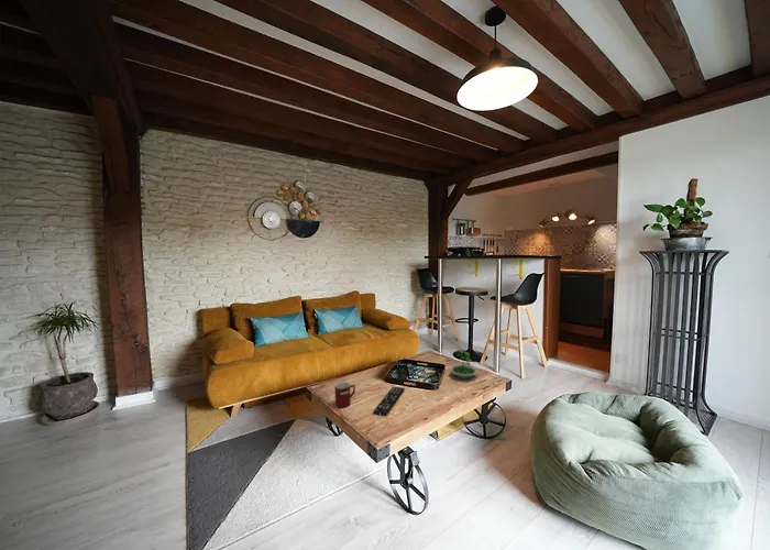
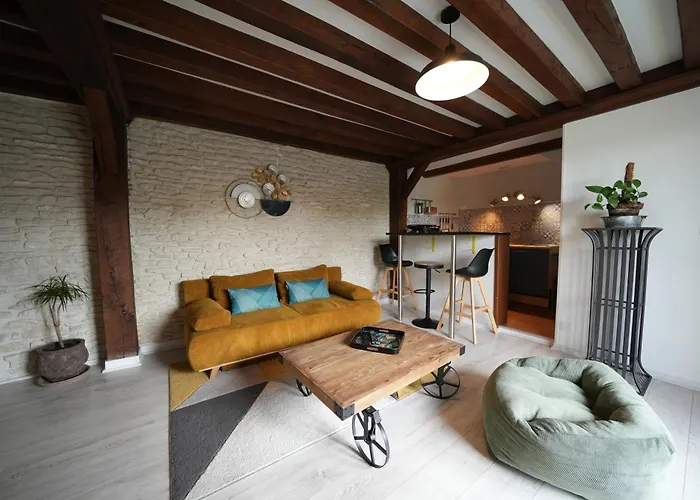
- remote control [372,385,406,417]
- terrarium [449,350,479,381]
- mug [333,381,356,409]
